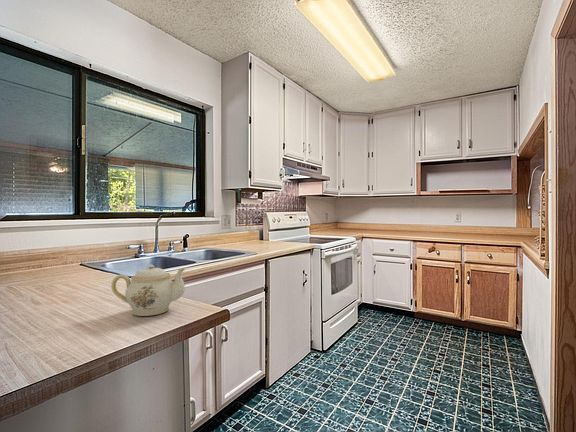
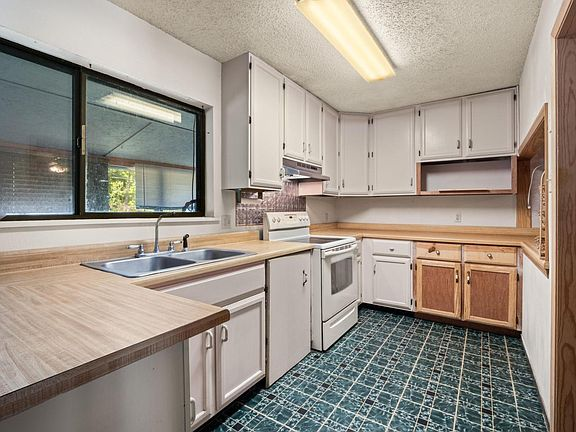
- teapot [110,264,186,317]
